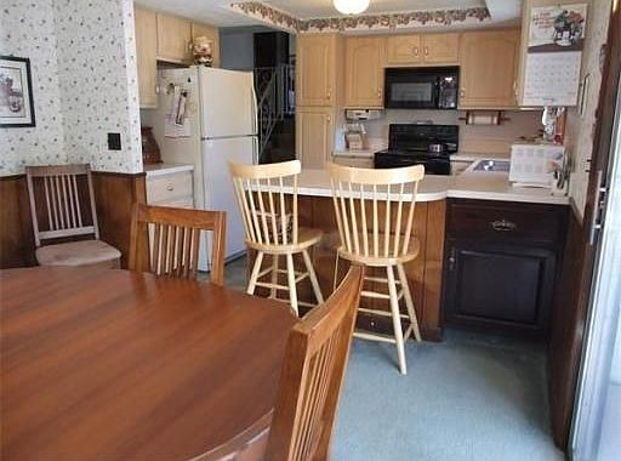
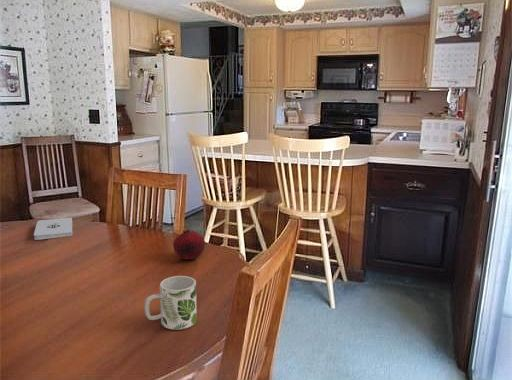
+ mug [144,275,198,331]
+ notepad [33,217,73,241]
+ fruit [172,228,206,261]
